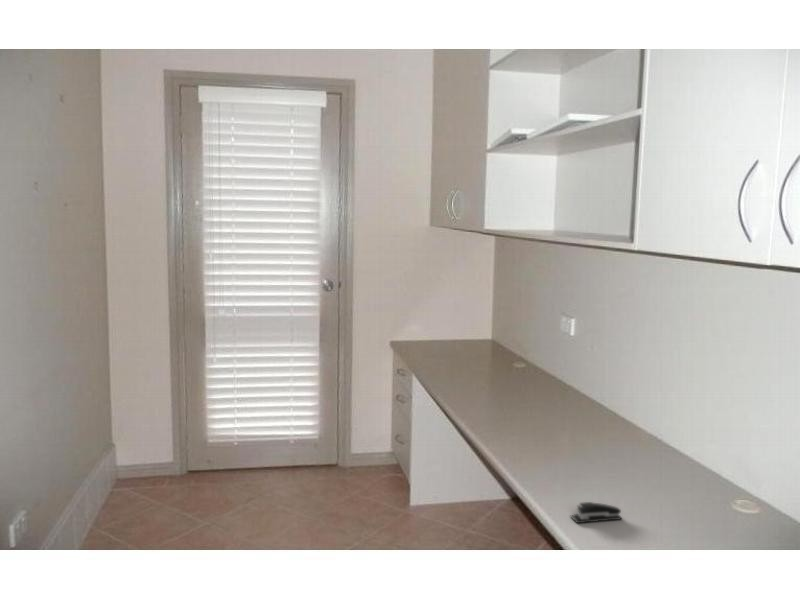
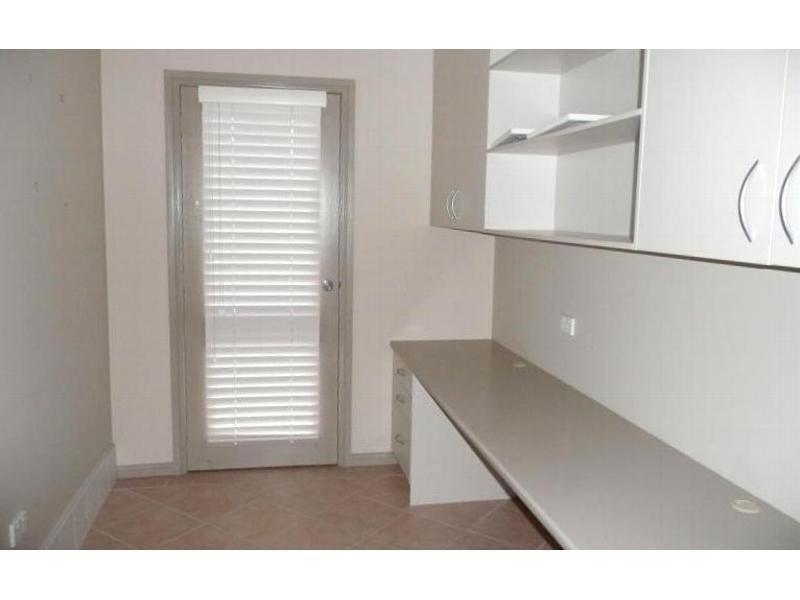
- stapler [569,501,623,524]
